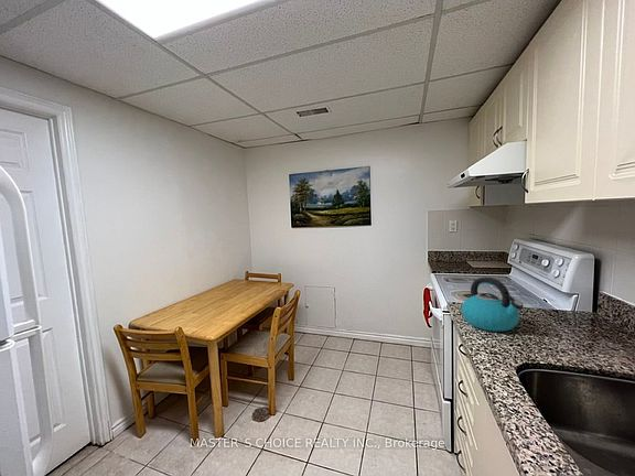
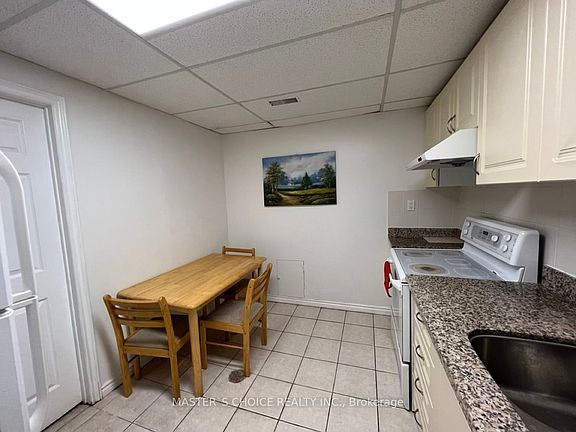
- kettle [460,277,525,333]
